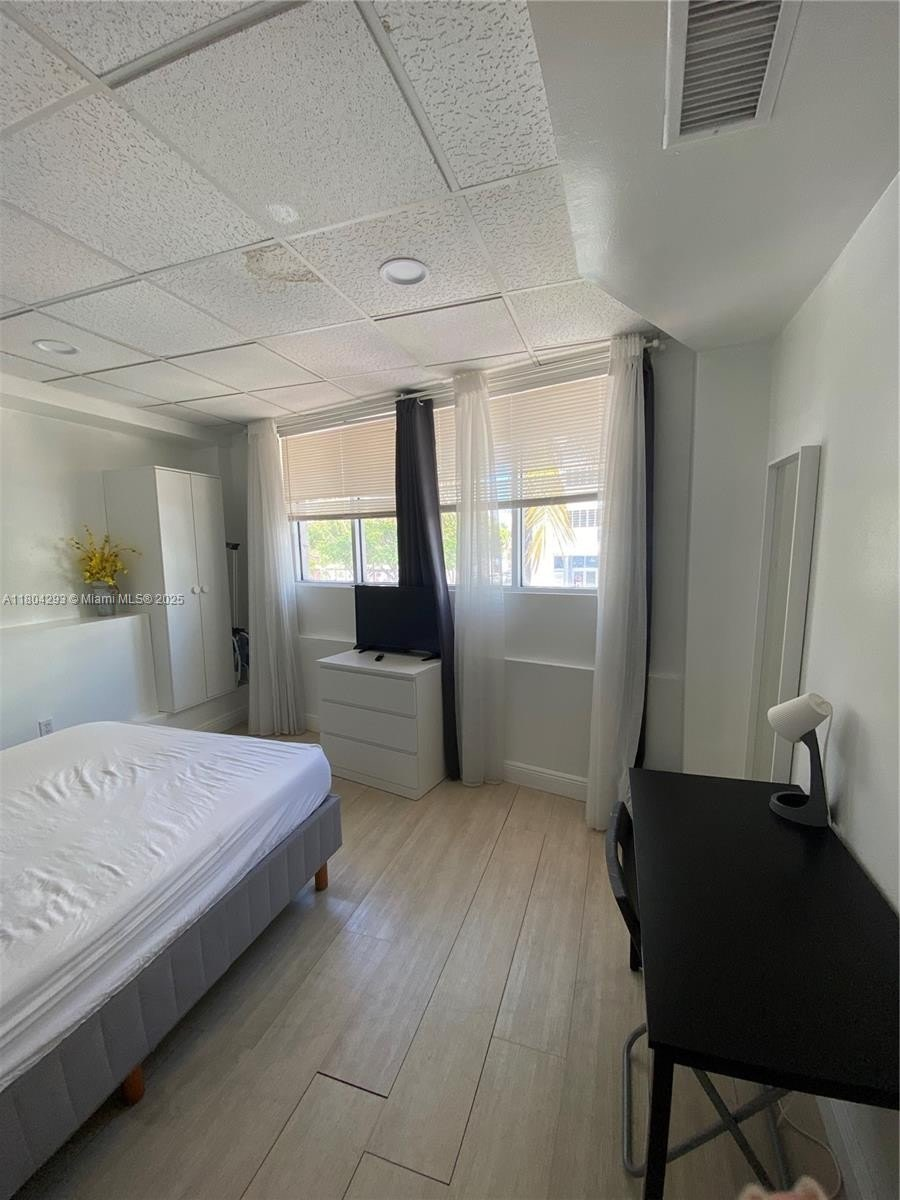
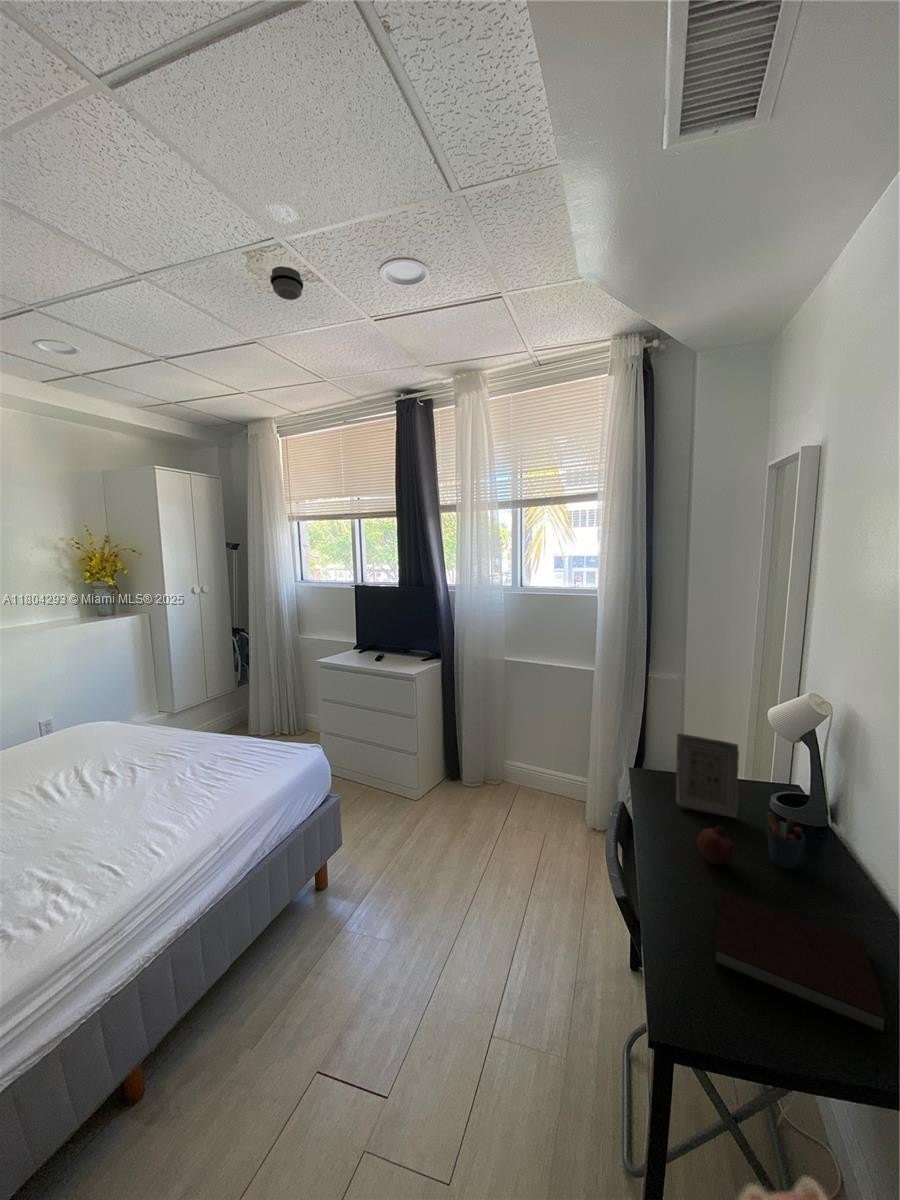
+ notebook [713,888,890,1037]
+ smoke detector [269,265,304,301]
+ pen holder [766,812,806,870]
+ fruit [696,824,734,865]
+ picture frame [675,733,740,819]
